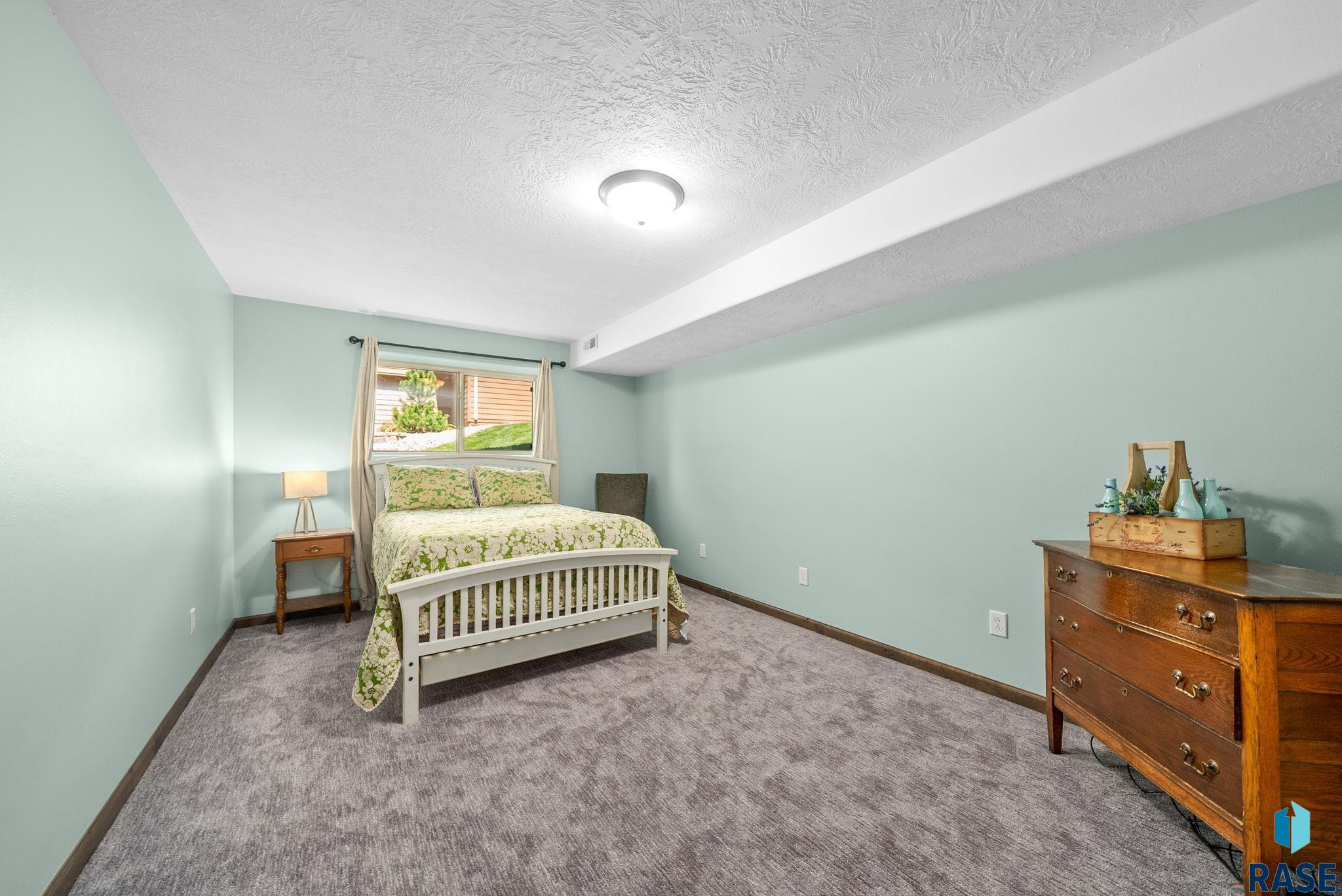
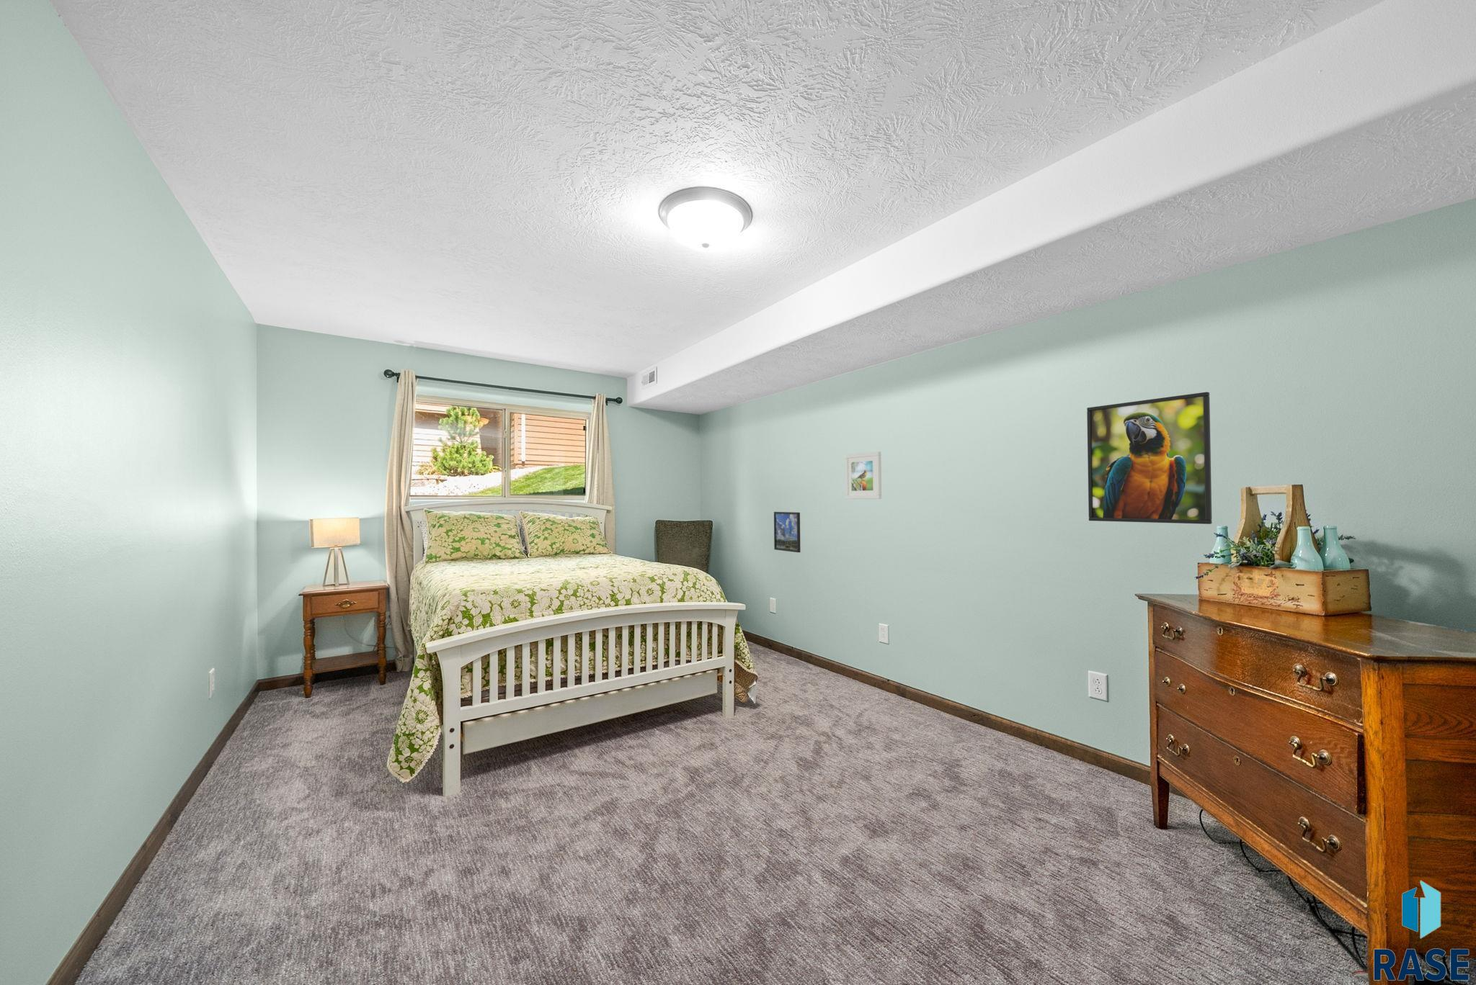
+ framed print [844,451,882,500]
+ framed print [773,511,802,553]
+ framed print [1086,391,1213,524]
